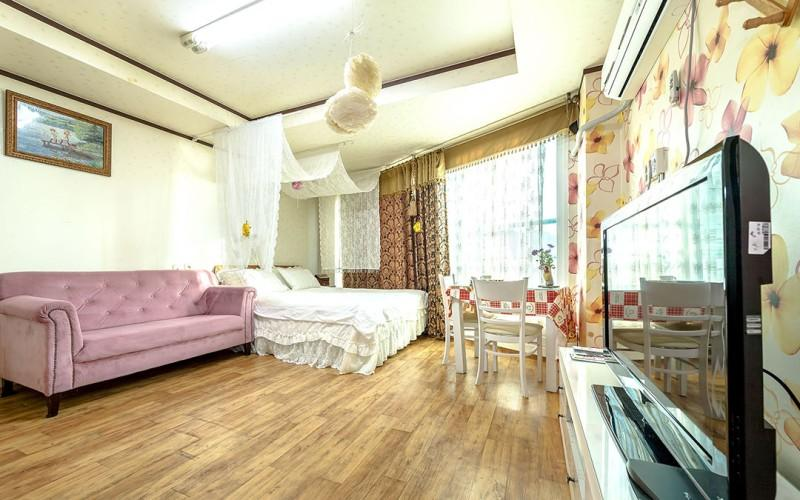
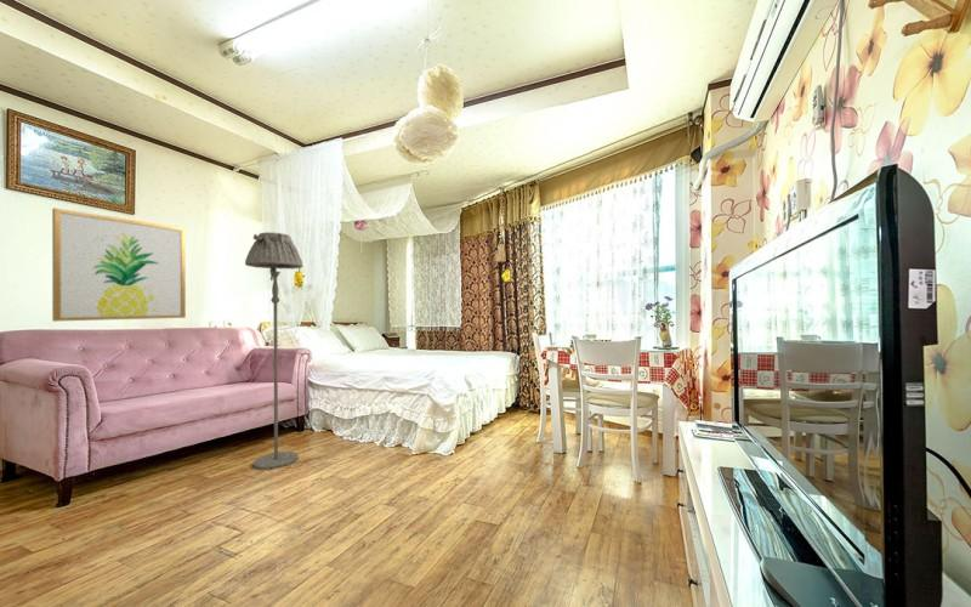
+ wall art [51,206,187,323]
+ floor lamp [244,231,305,471]
